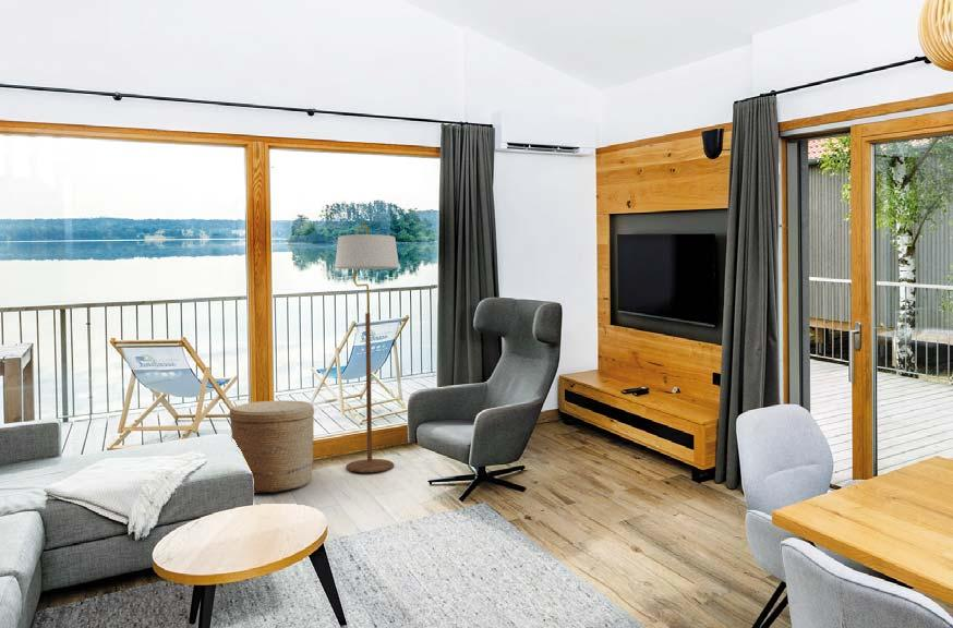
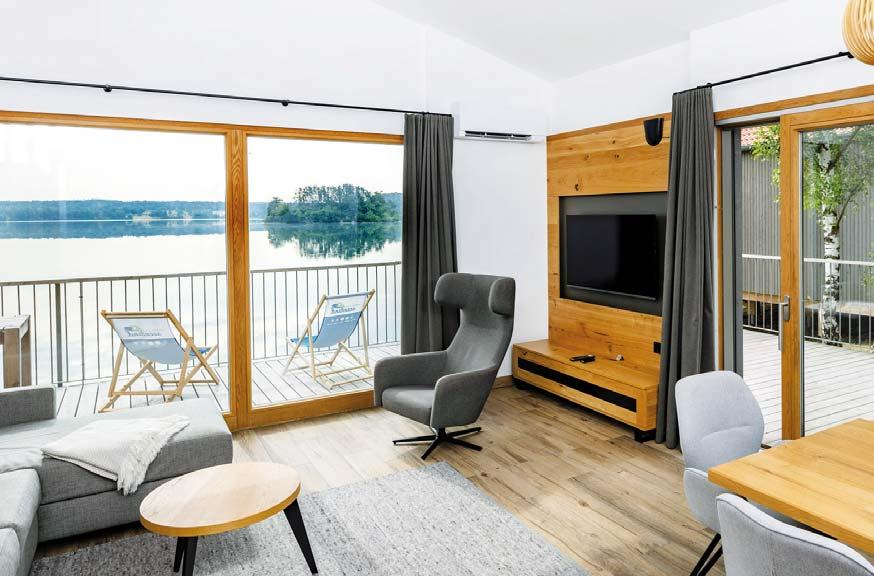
- floor lamp [334,224,400,473]
- basket [228,399,315,494]
